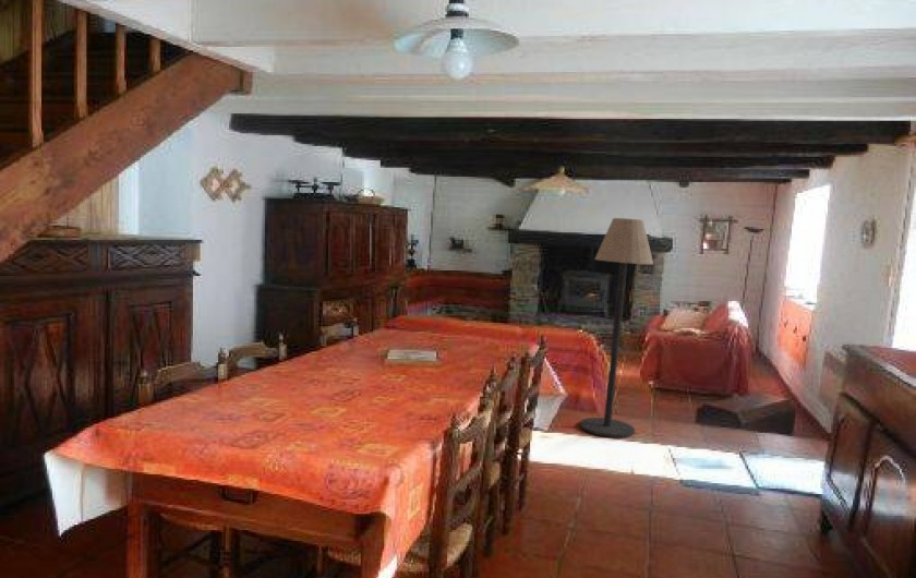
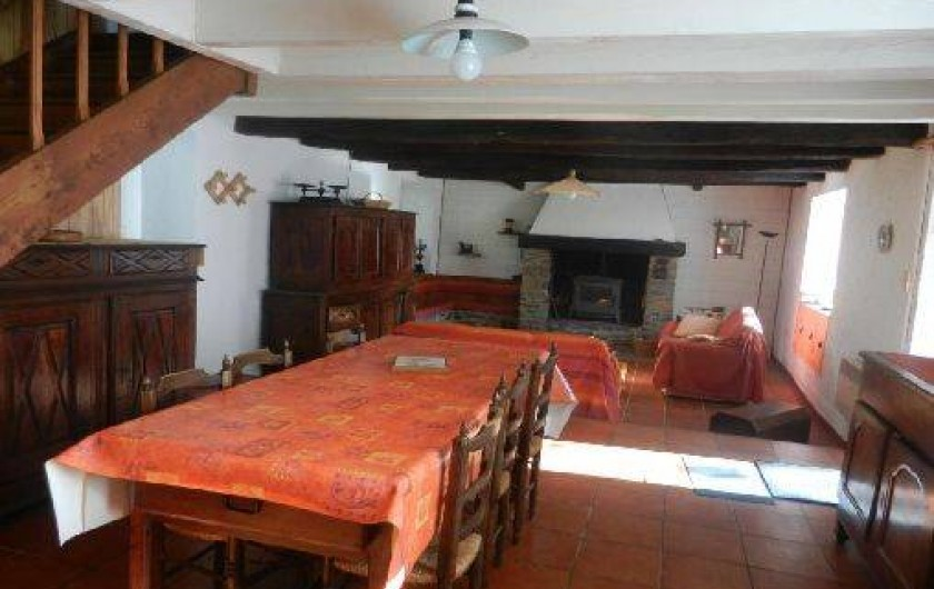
- floor lamp [579,217,654,438]
